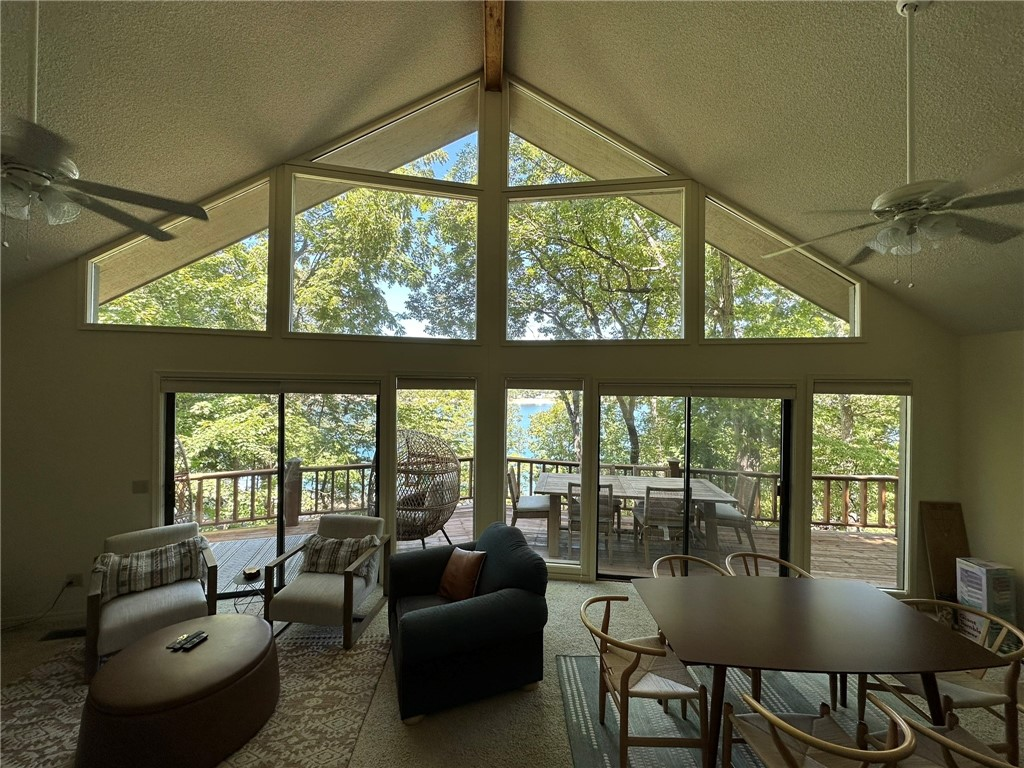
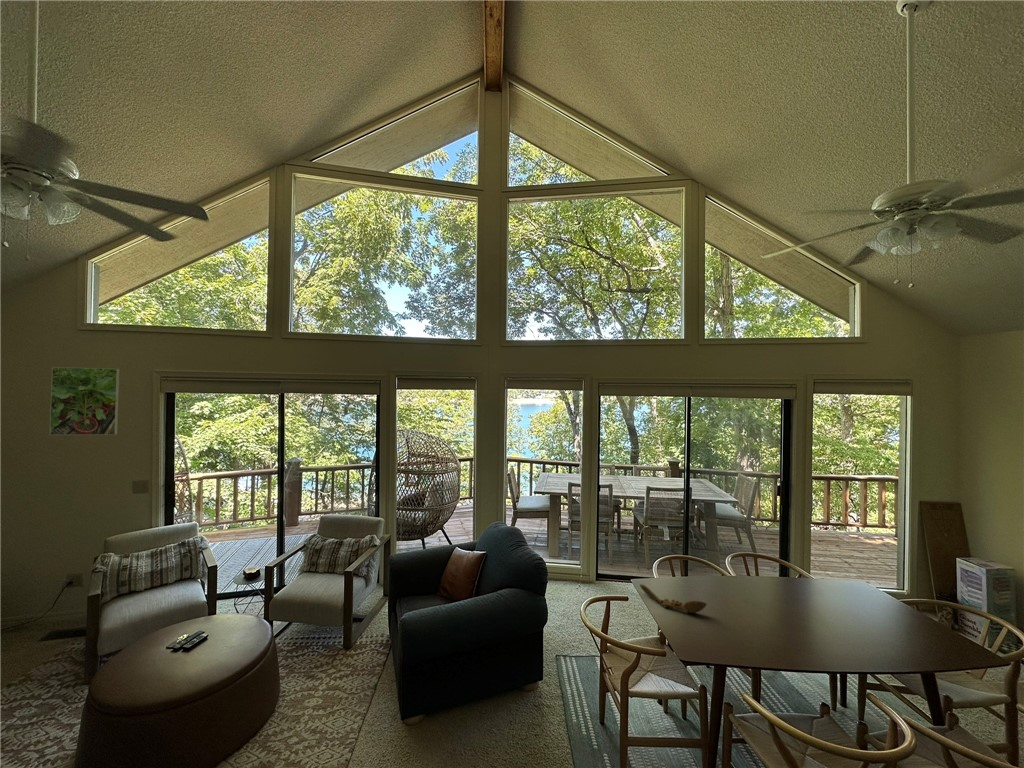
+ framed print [49,366,121,436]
+ wooden spoon [639,583,708,614]
